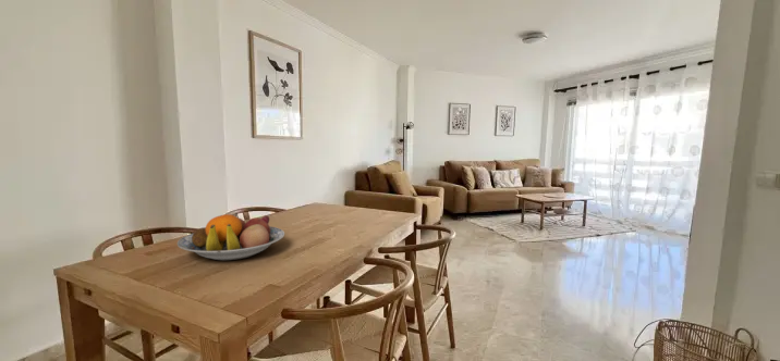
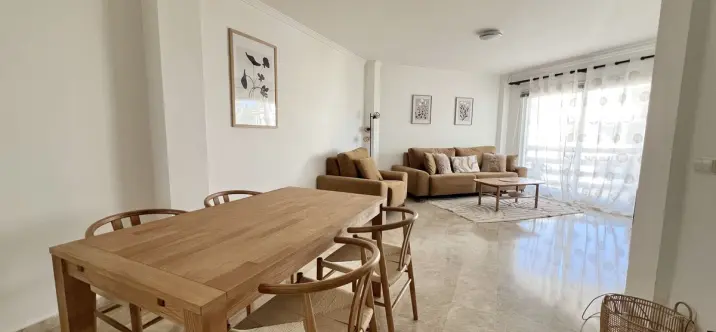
- fruit bowl [176,212,285,261]
